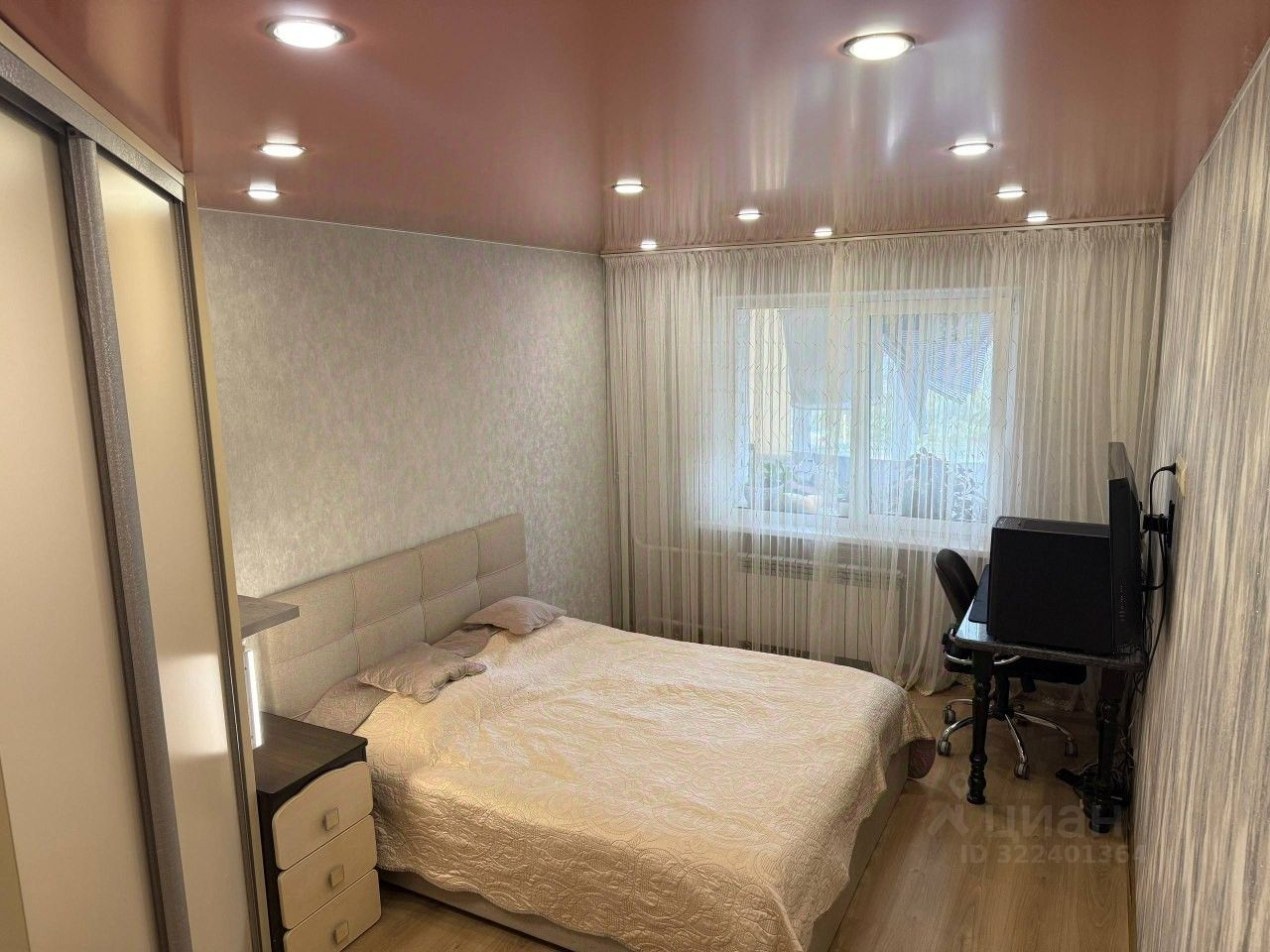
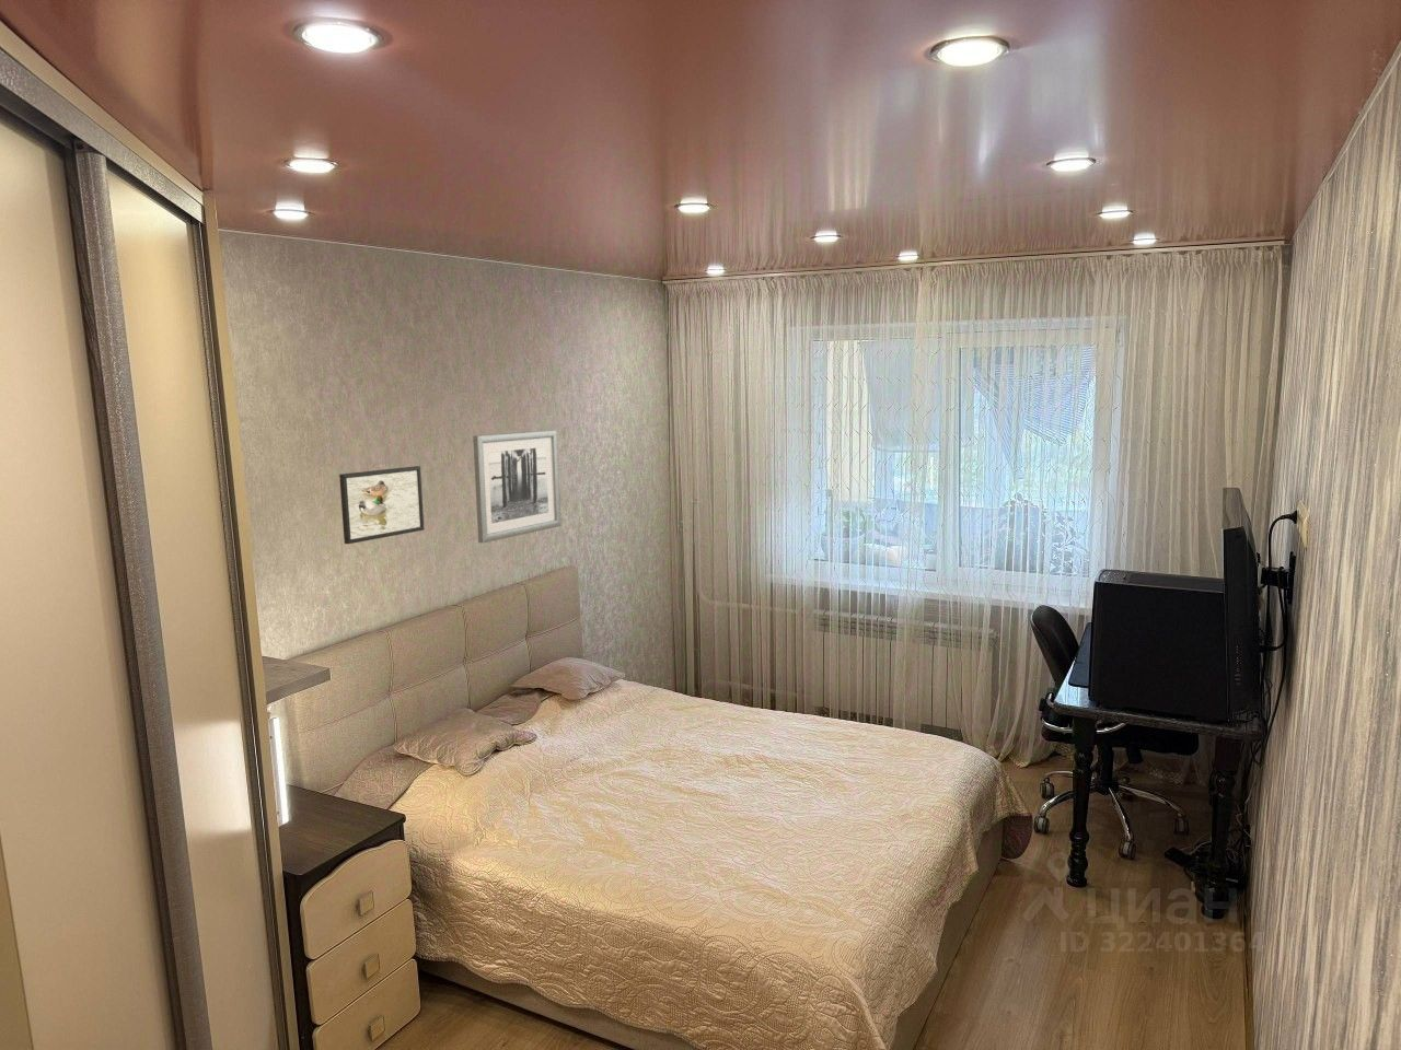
+ wall art [472,429,563,544]
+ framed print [339,464,426,545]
